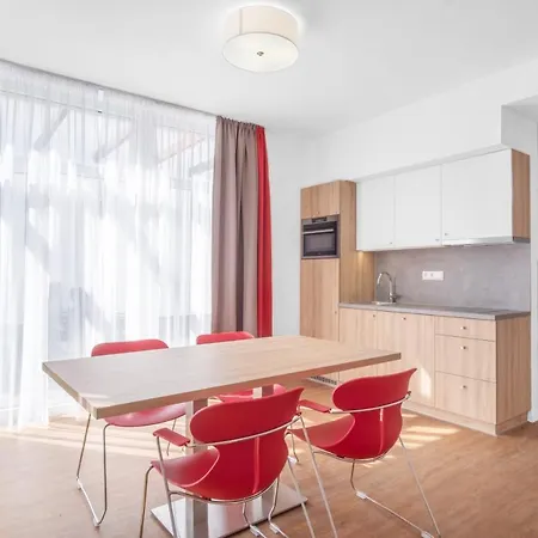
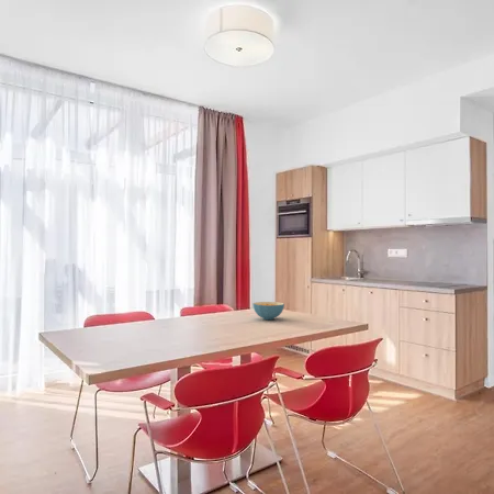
+ cereal bowl [251,301,285,321]
